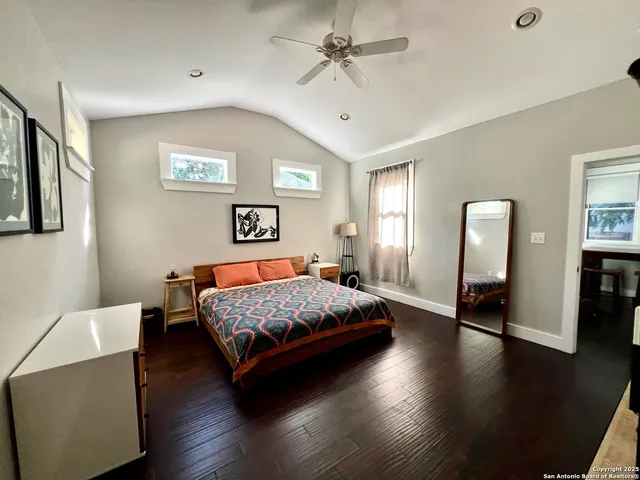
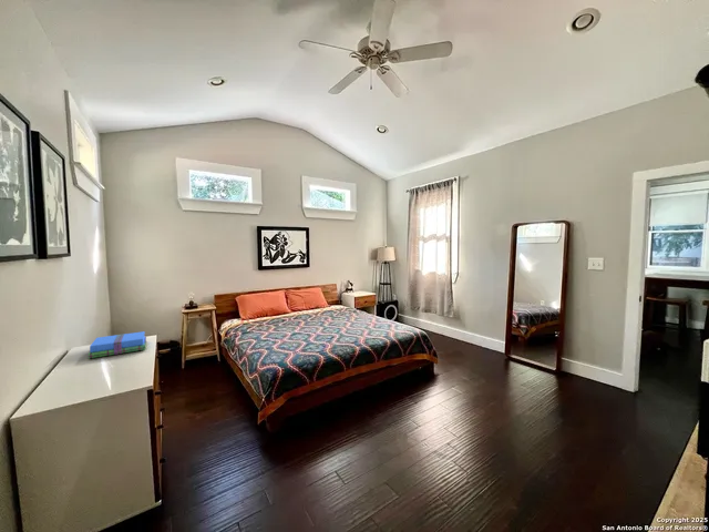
+ books [88,330,147,359]
